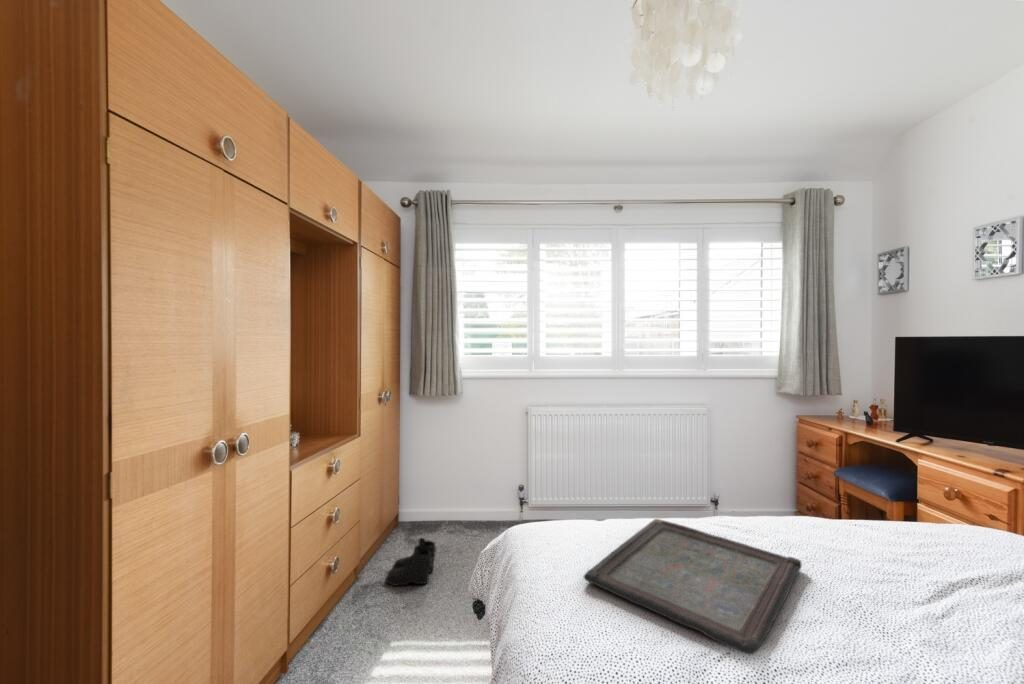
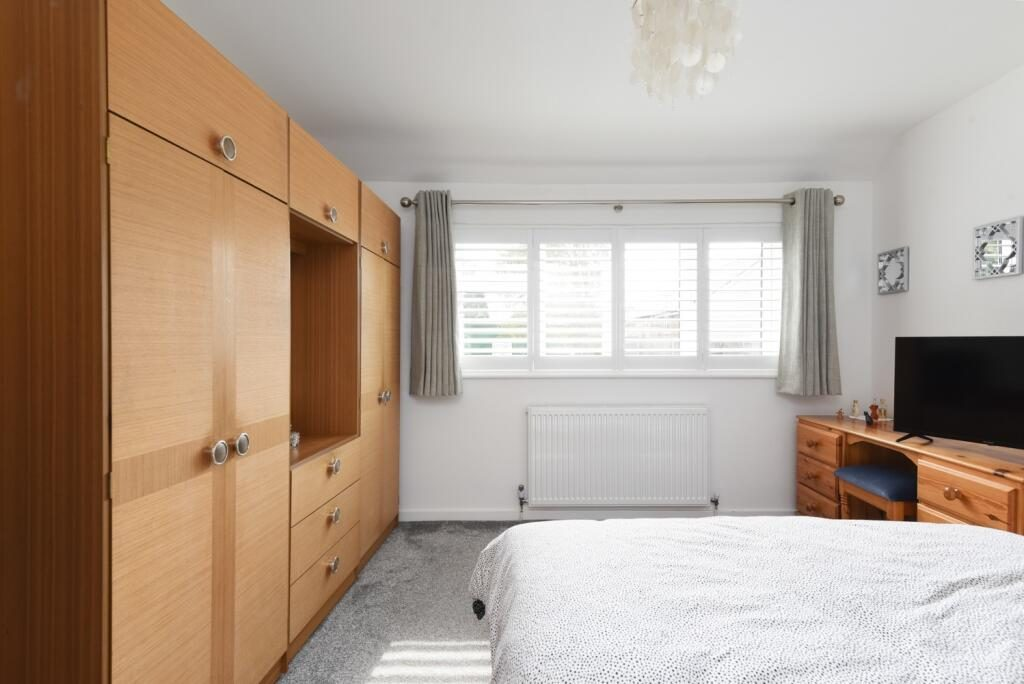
- boots [384,537,438,587]
- serving tray [583,518,803,655]
